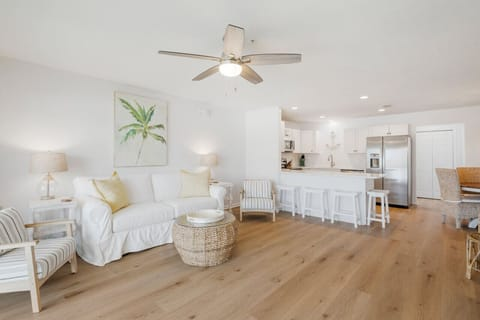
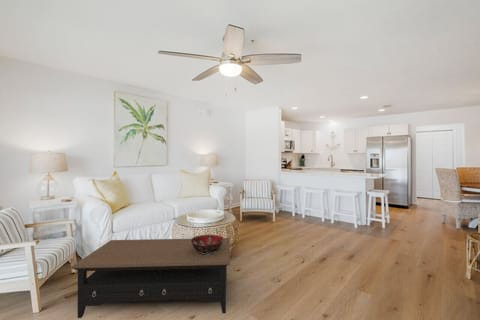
+ coffee table [69,237,231,319]
+ decorative bowl [190,234,225,254]
